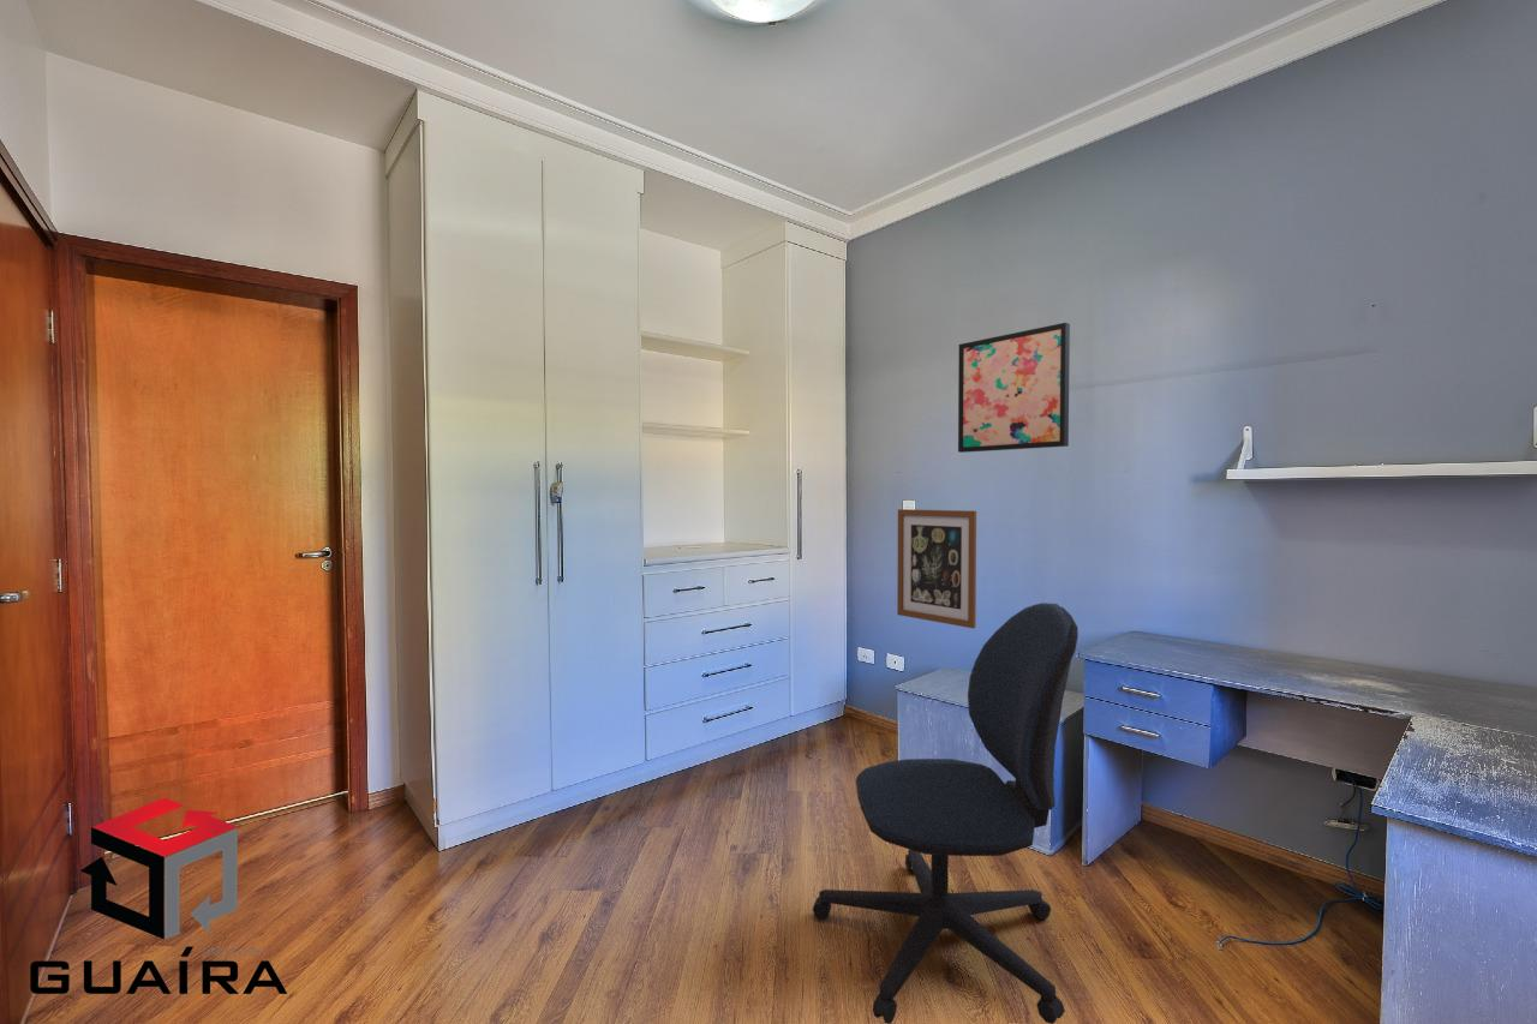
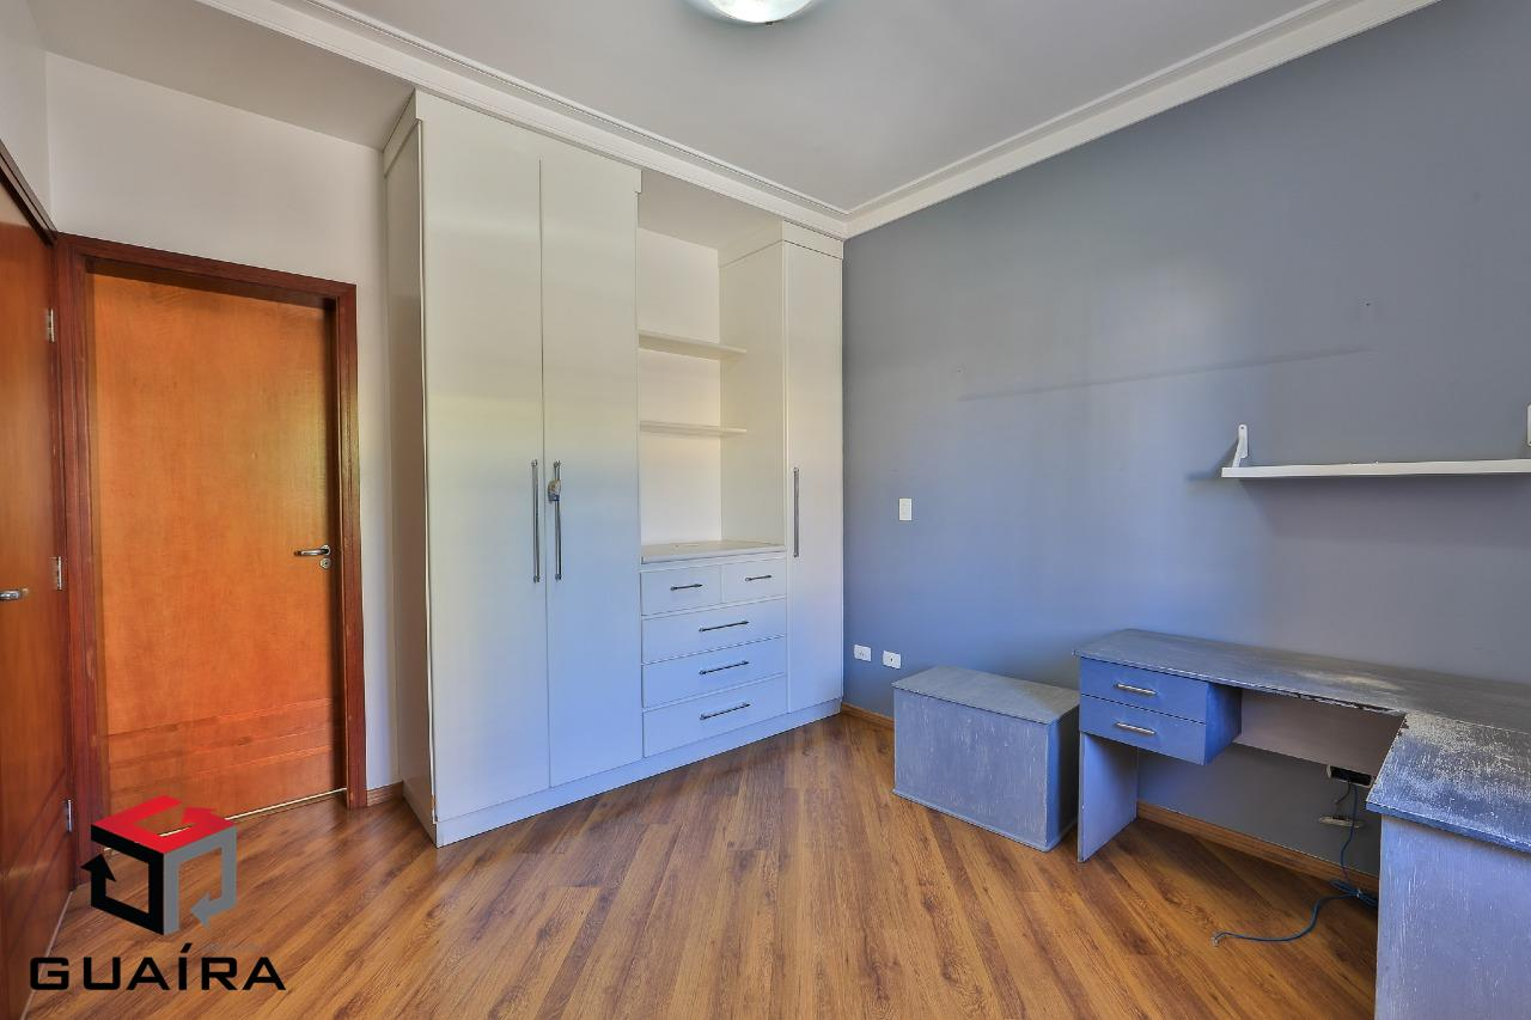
- wall art [896,508,977,630]
- wall art [957,322,1071,454]
- office chair [812,601,1080,1024]
